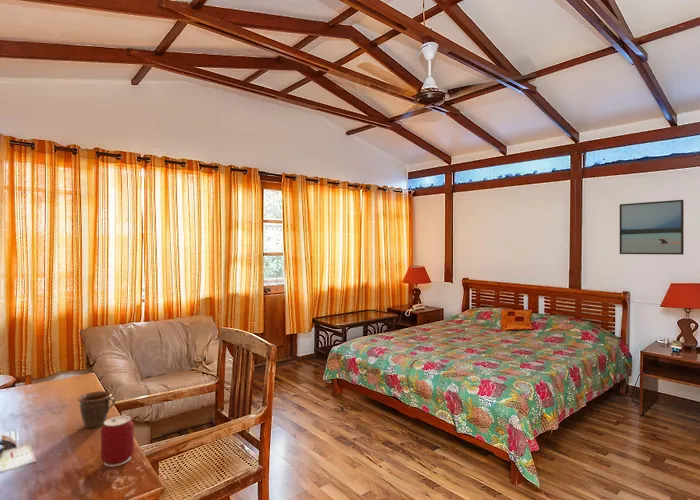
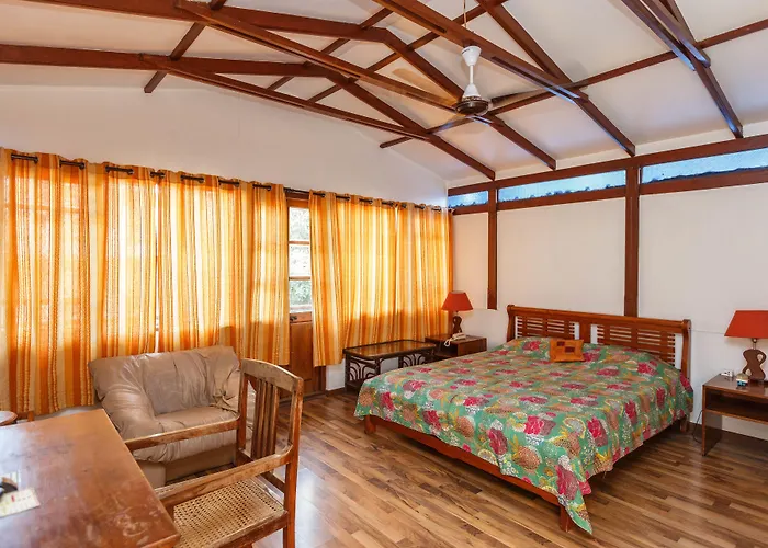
- can [100,415,135,467]
- mug [77,390,117,429]
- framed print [619,199,685,256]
